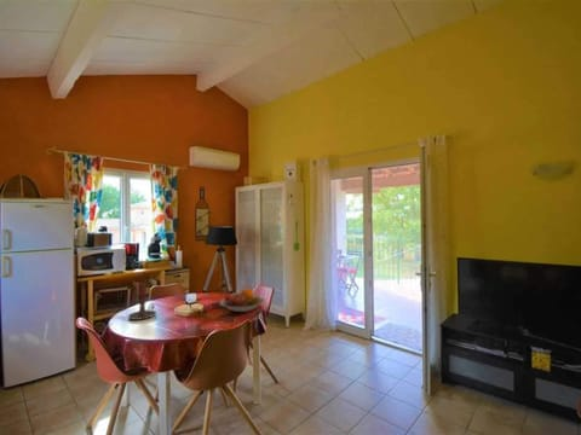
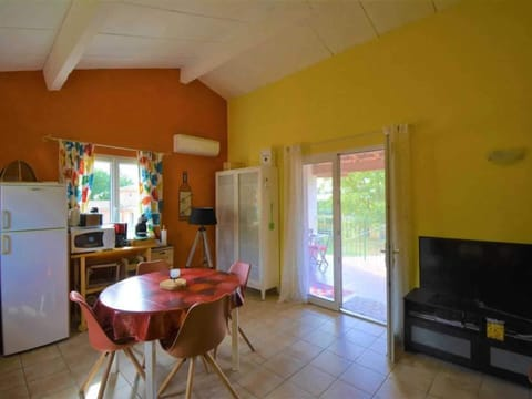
- candle holder [127,280,157,321]
- fruit bowl [219,285,266,313]
